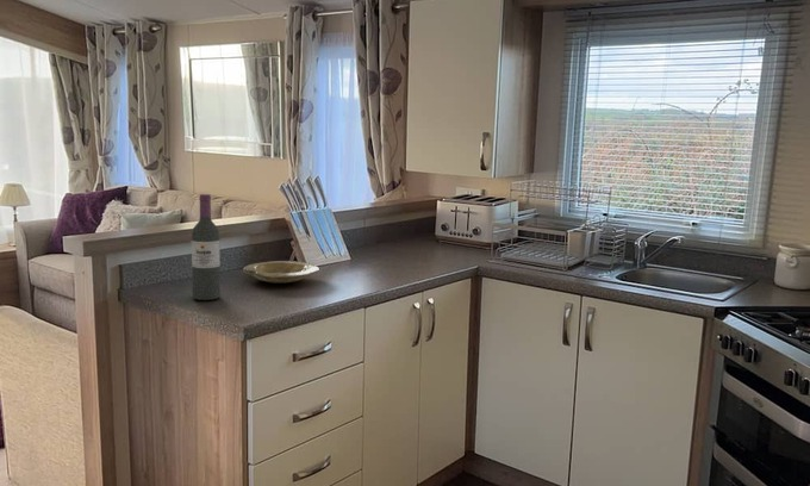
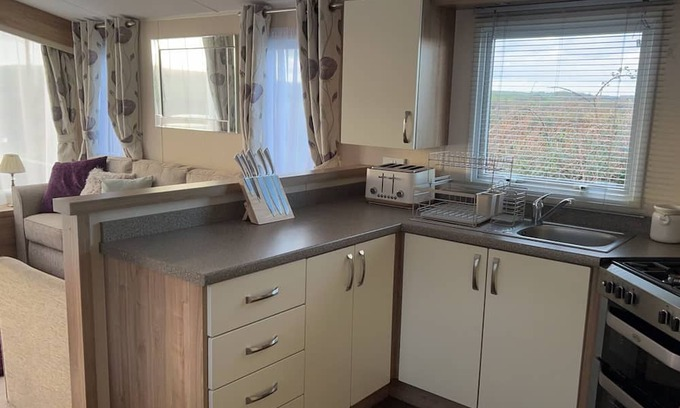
- plate [242,260,320,285]
- wine bottle [191,193,222,301]
